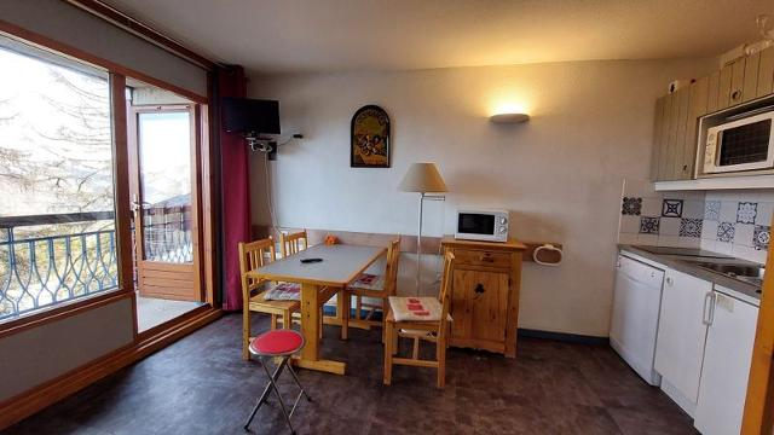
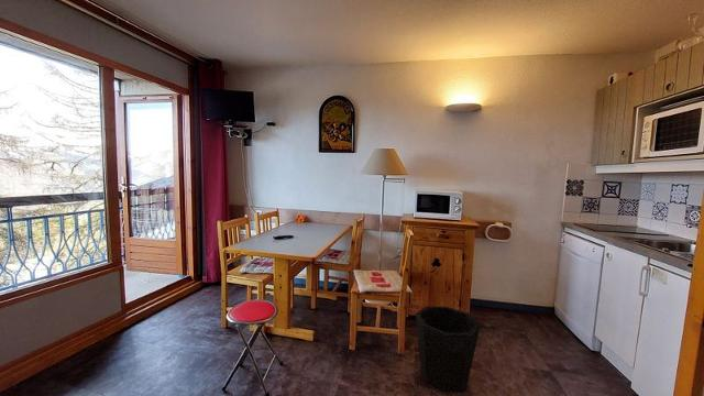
+ waste bin [415,306,482,393]
